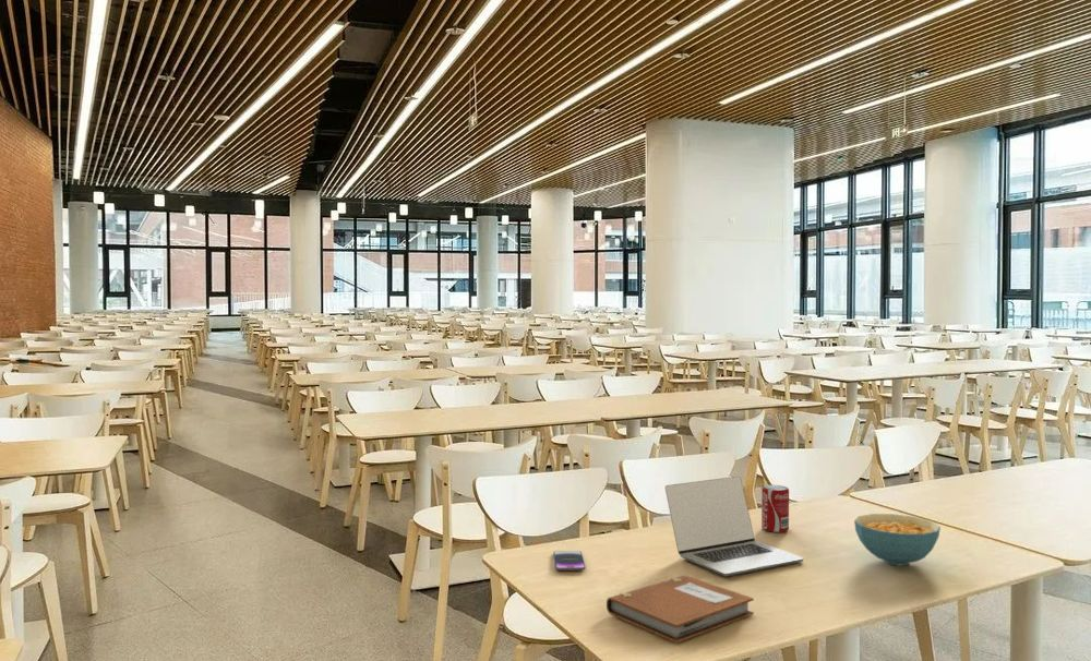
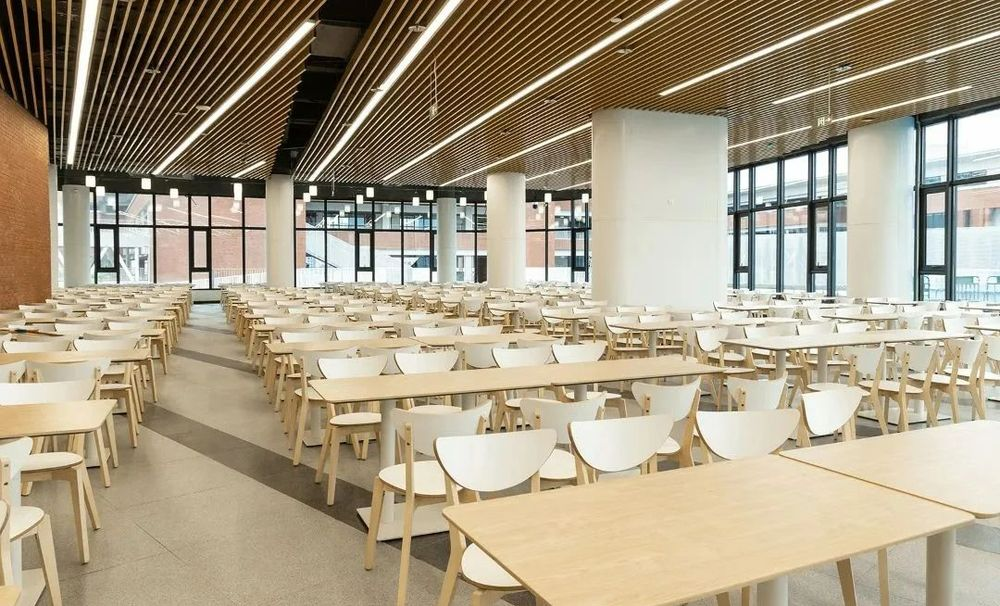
- laptop [664,476,804,578]
- smartphone [552,550,586,572]
- notebook [606,575,755,644]
- beverage can [760,484,790,533]
- cereal bowl [853,513,942,566]
